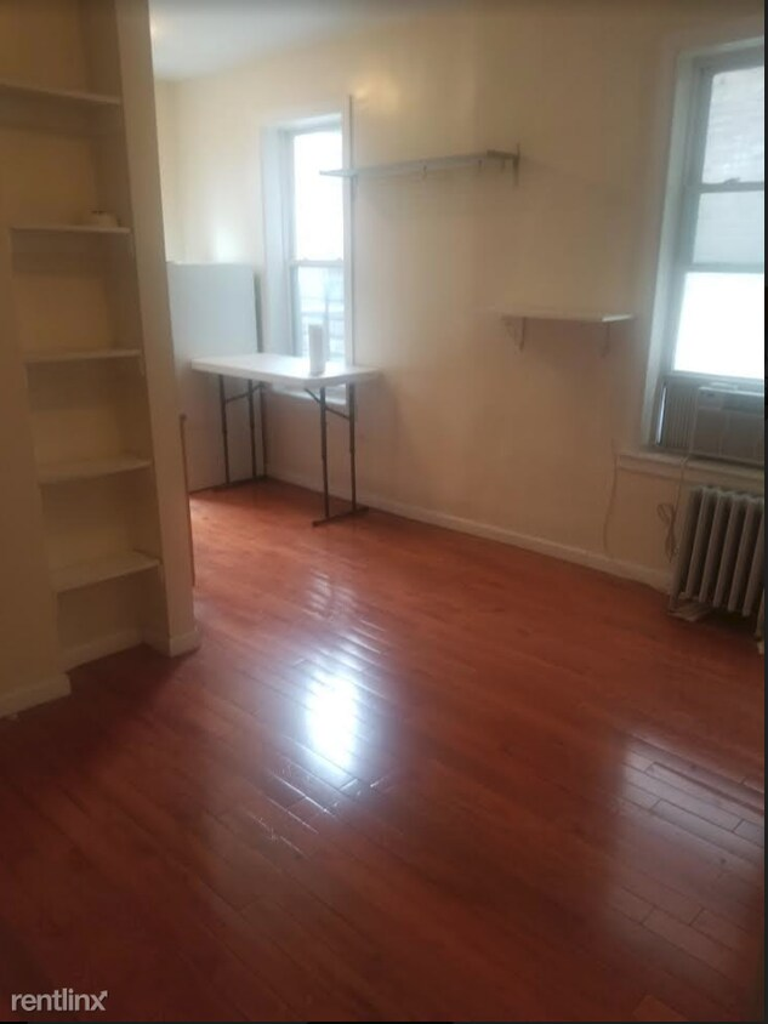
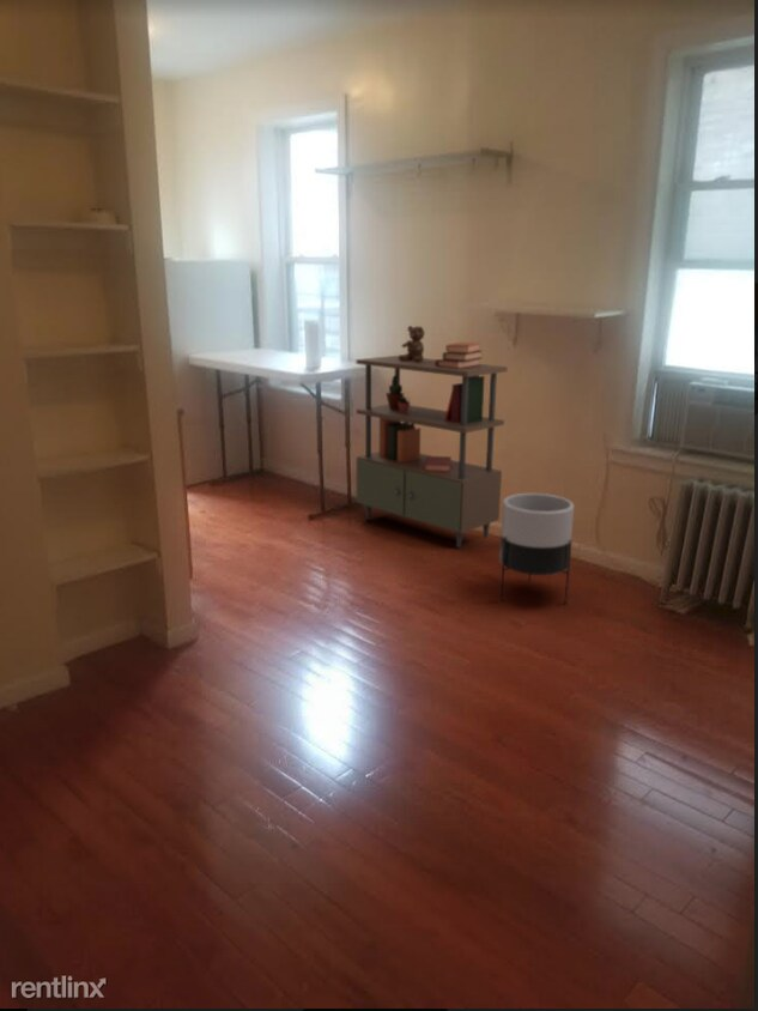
+ planter [498,492,575,605]
+ shelving unit [354,325,509,549]
